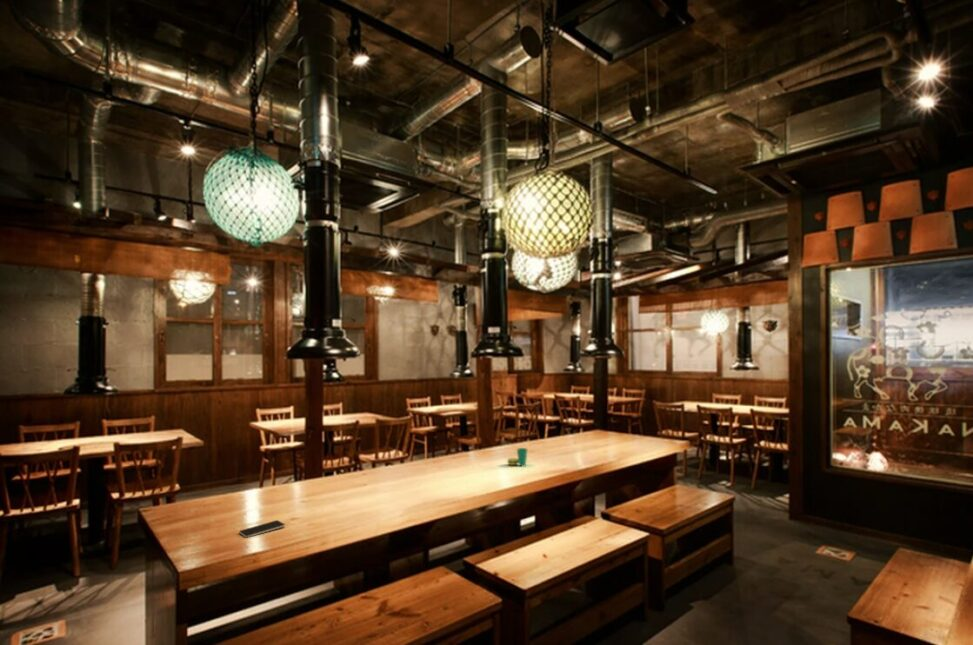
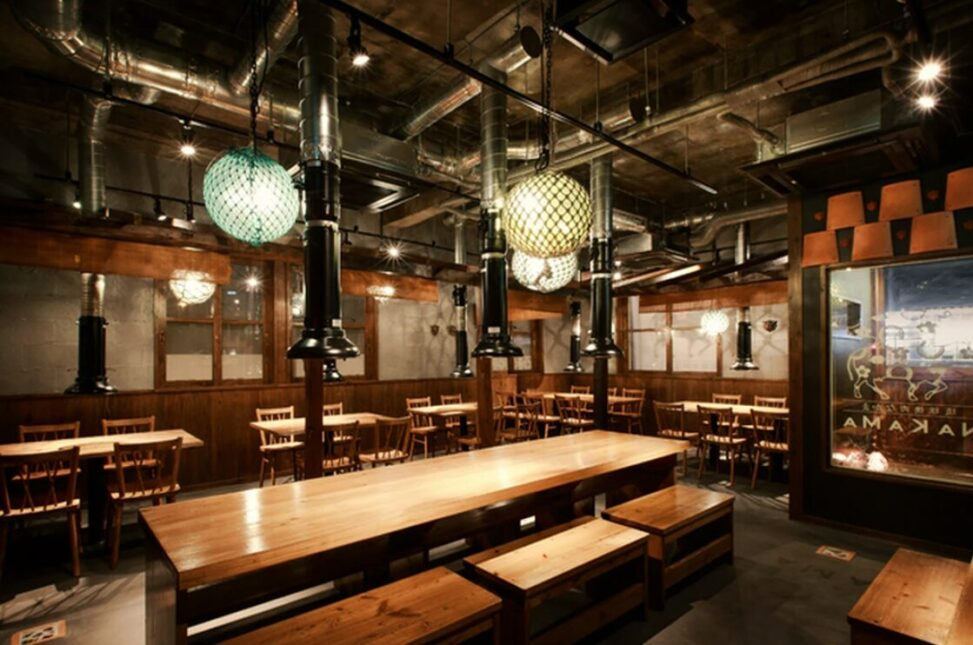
- cup [506,447,529,468]
- smartphone [238,519,286,538]
